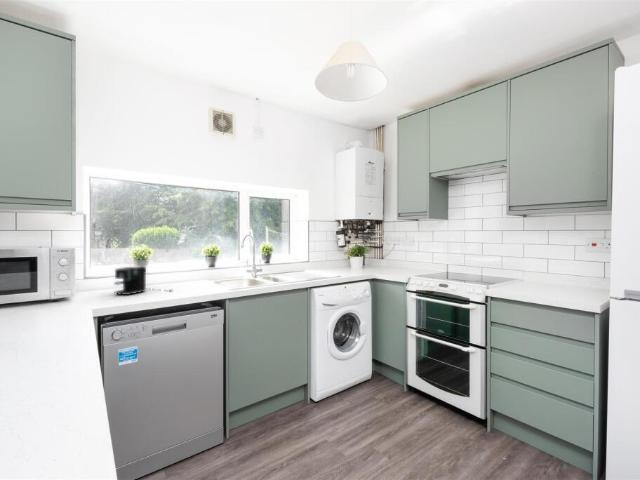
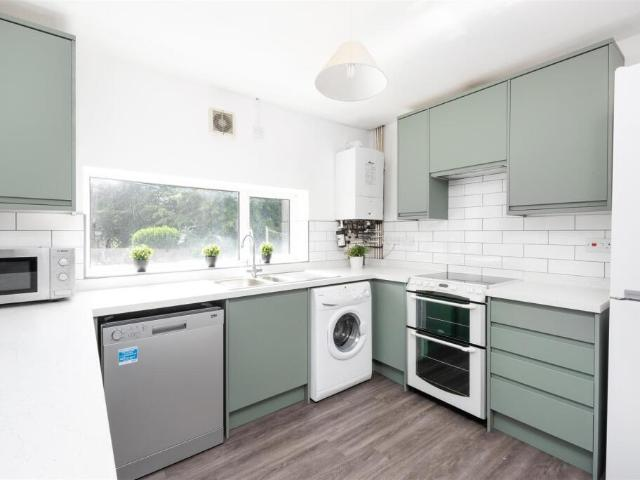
- coffee maker [113,266,174,296]
